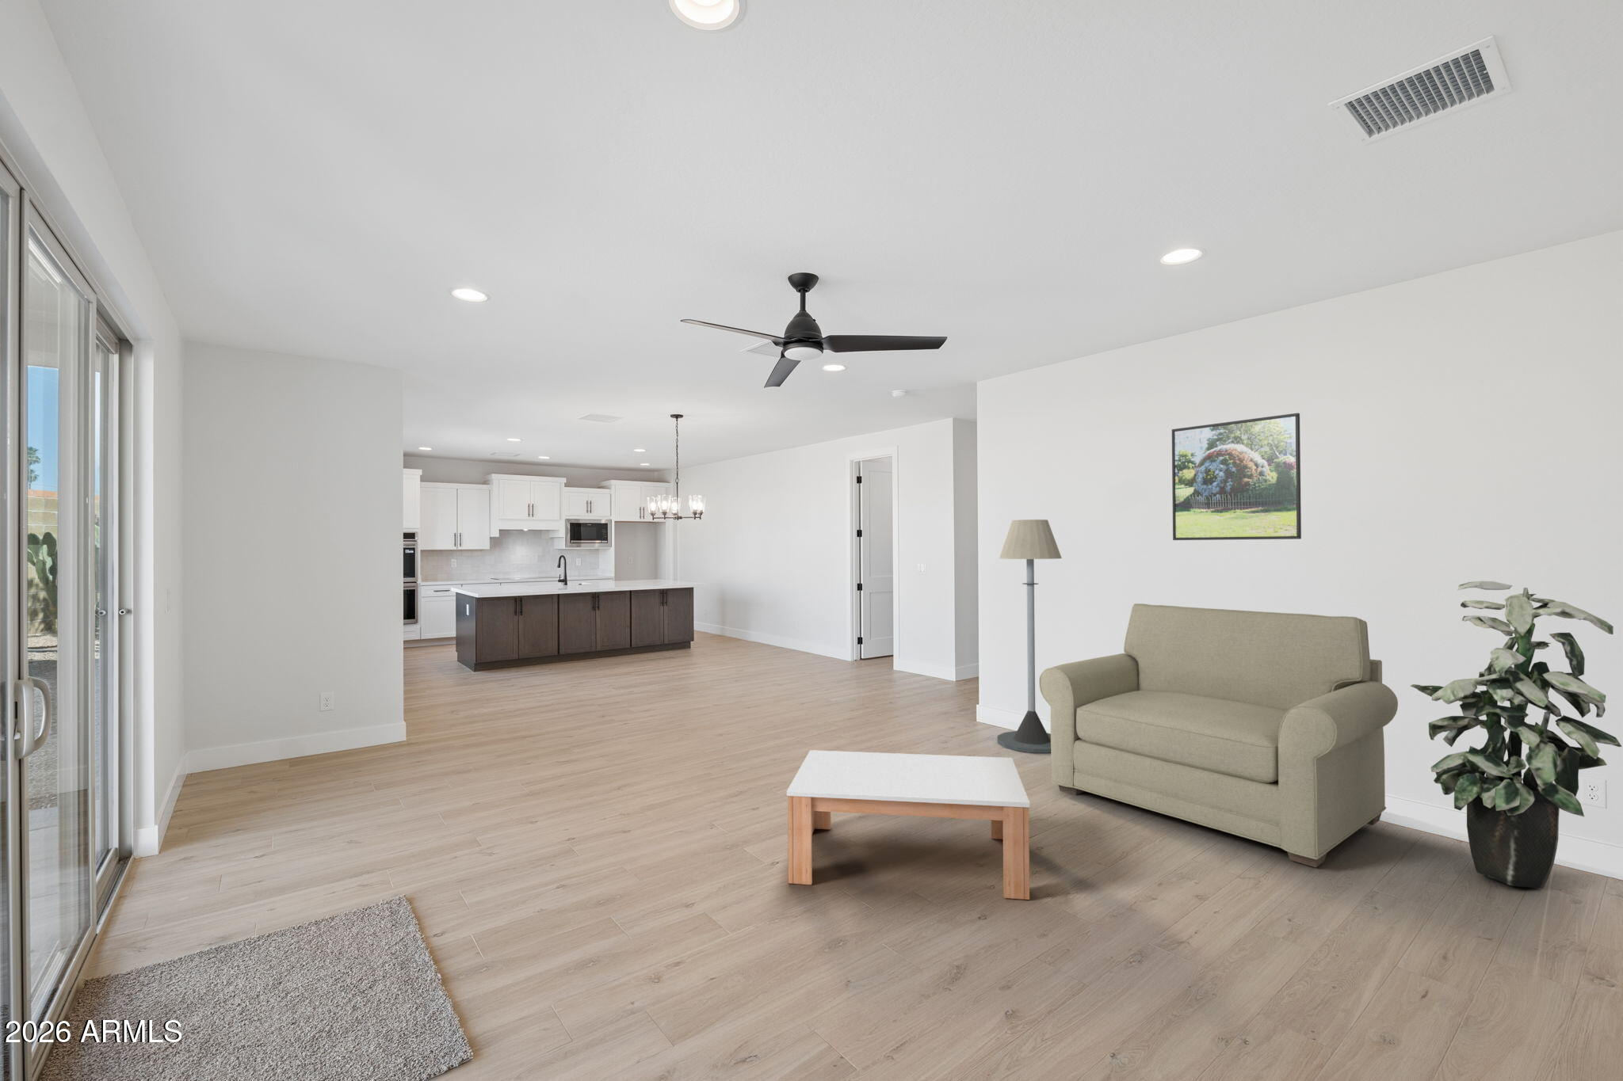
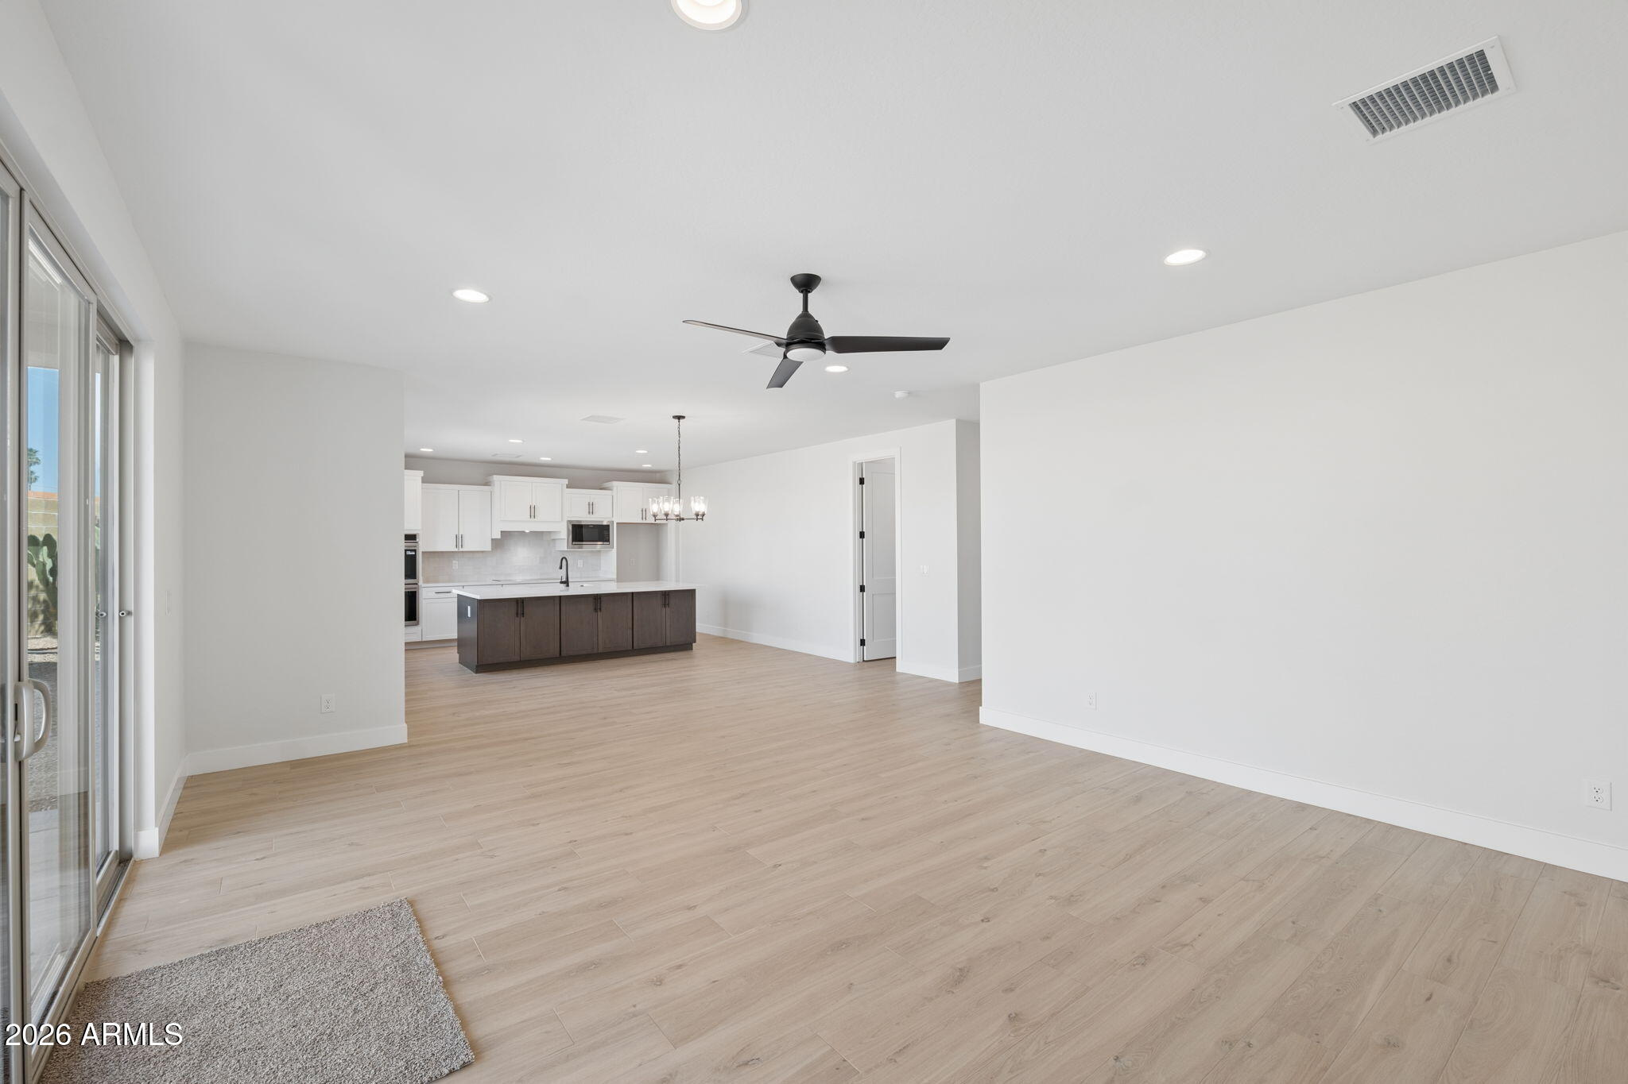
- indoor plant [1409,580,1622,889]
- floor lamp [997,519,1063,754]
- coffee table [786,749,1031,900]
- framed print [1172,413,1302,540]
- sofa [1038,603,1399,867]
